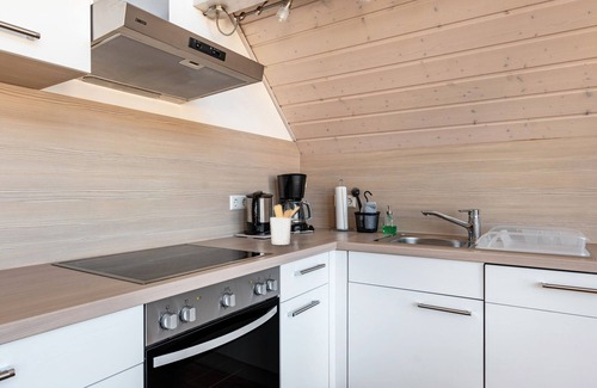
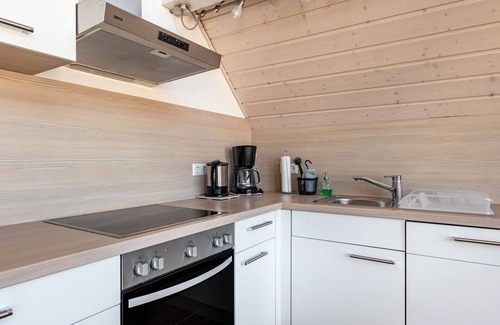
- utensil holder [269,203,300,246]
